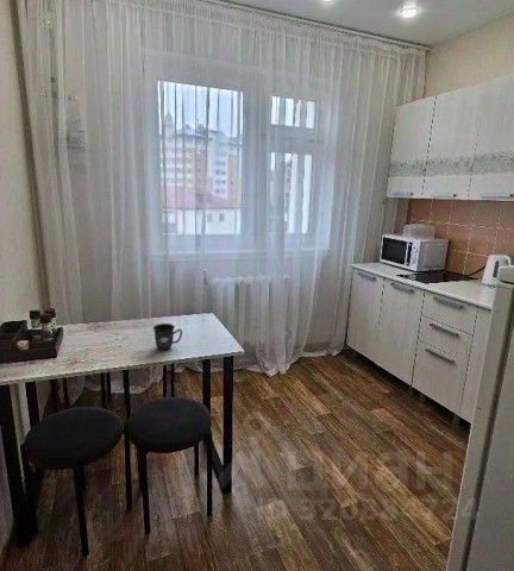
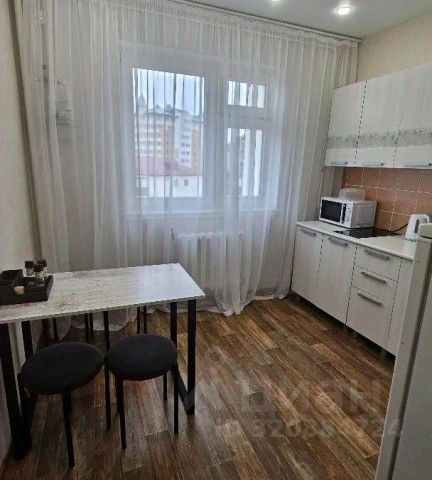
- mug [152,322,183,351]
